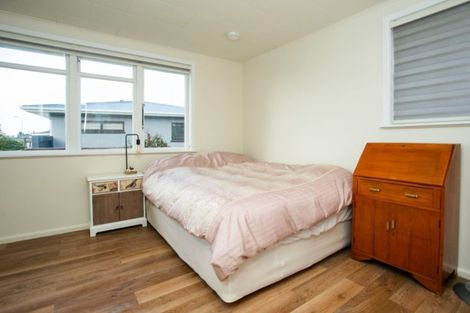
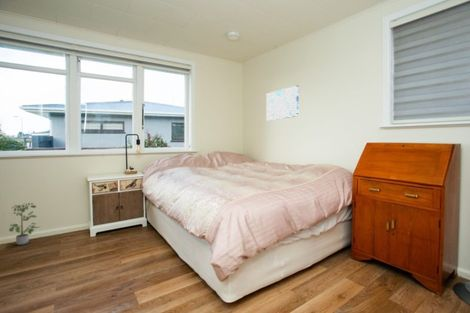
+ wall art [265,84,300,121]
+ potted plant [8,202,40,246]
